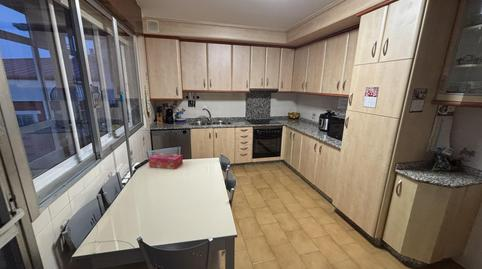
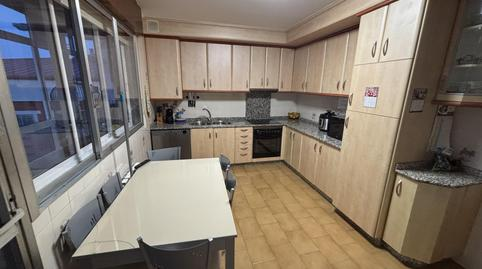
- tissue box [148,152,184,170]
